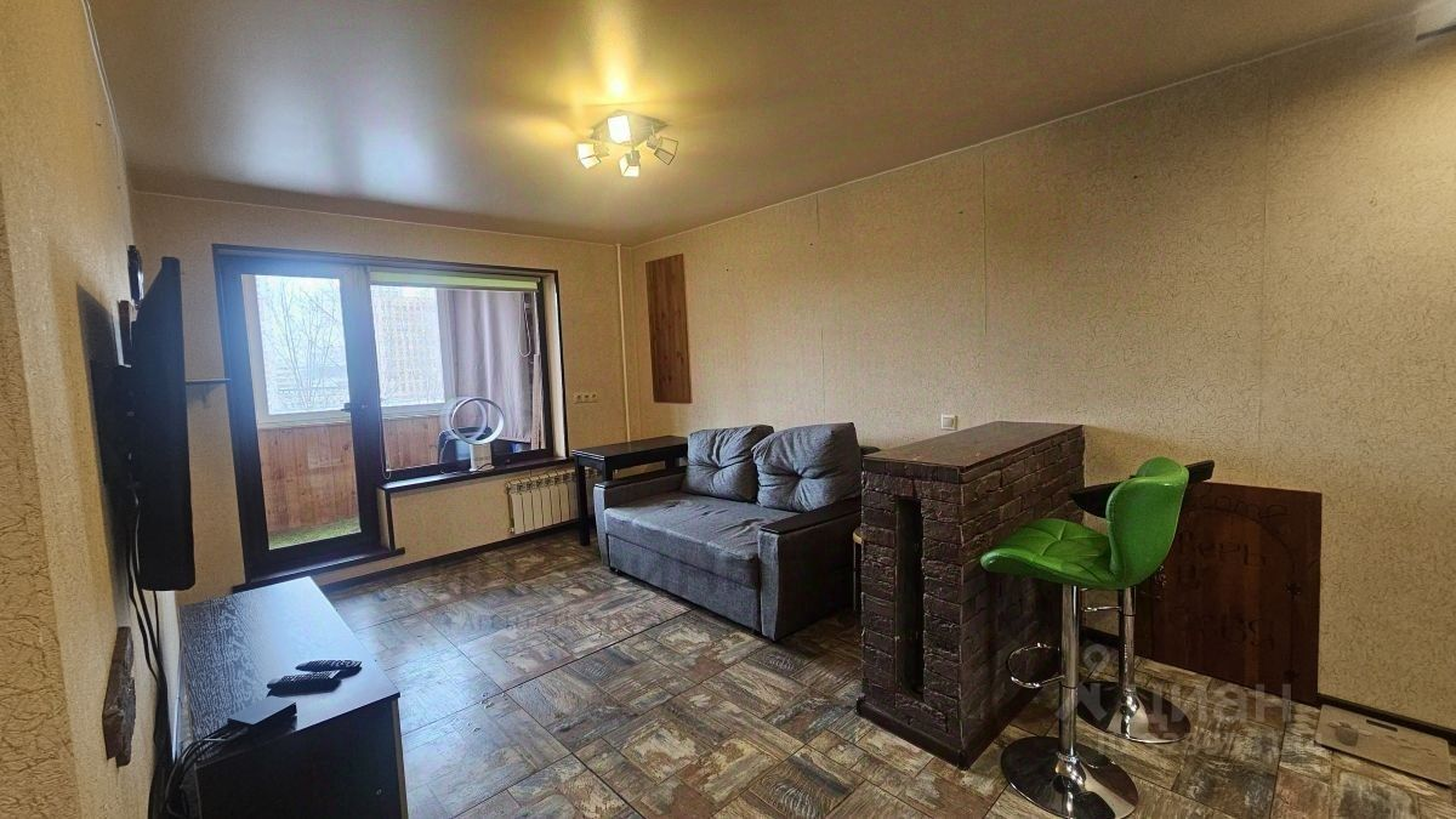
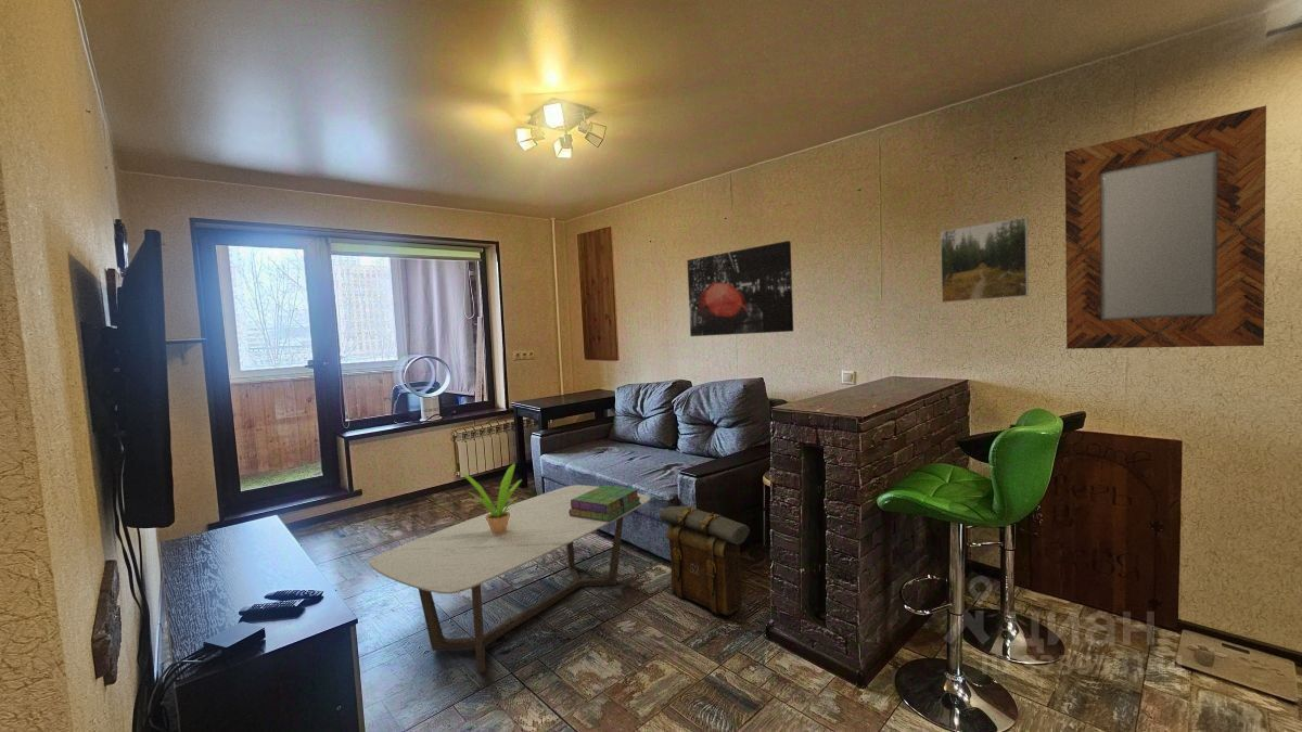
+ stack of books [569,484,641,522]
+ coffee table [368,484,652,675]
+ backpack [659,505,751,616]
+ home mirror [1064,105,1267,350]
+ potted plant [460,462,523,535]
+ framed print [940,216,1030,304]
+ wall art [686,240,794,337]
